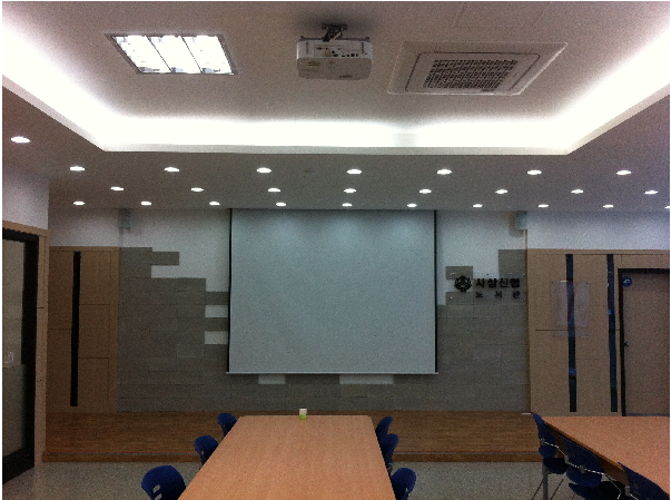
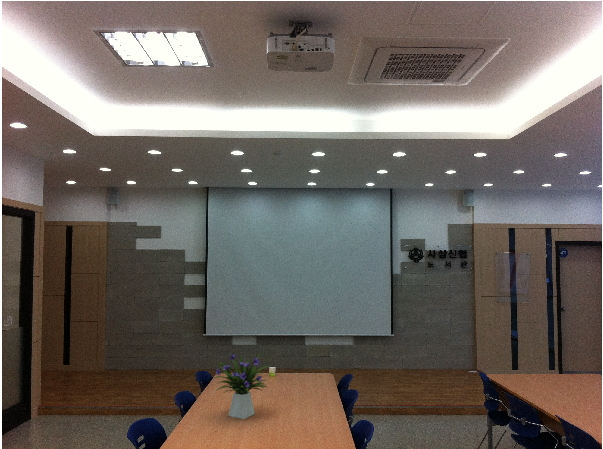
+ flower arrangement [214,352,270,420]
